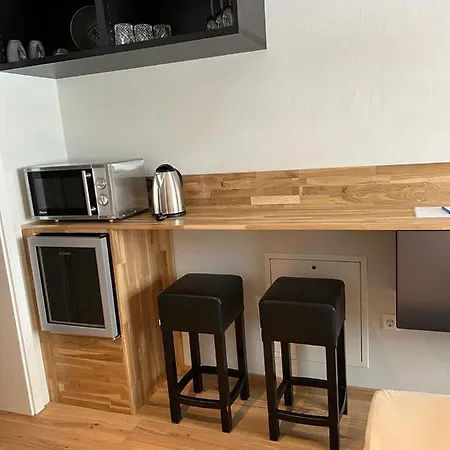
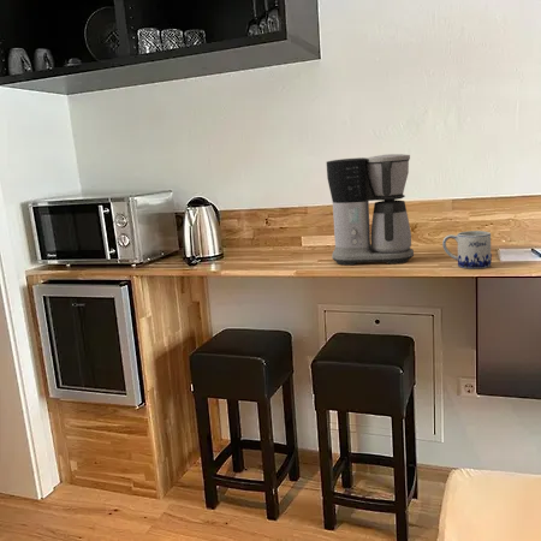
+ coffee maker [326,153,415,266]
+ mug [441,230,493,269]
